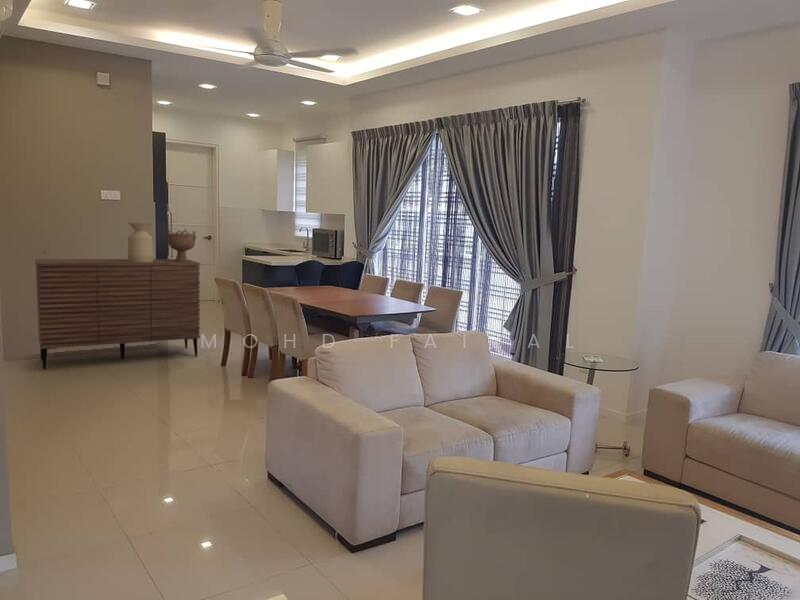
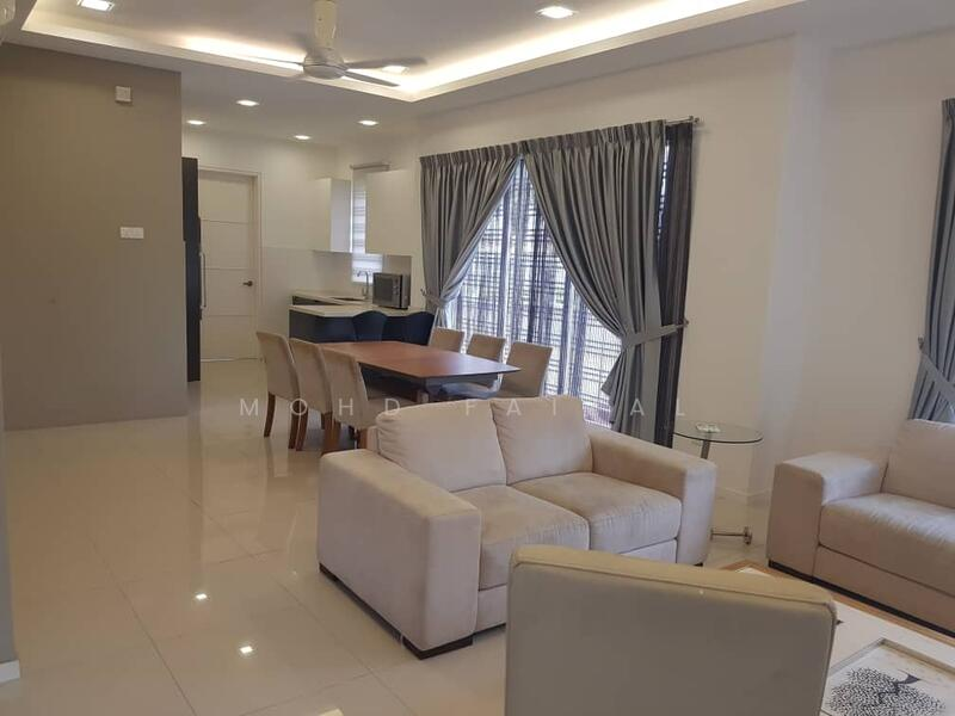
- side table [127,221,154,262]
- sideboard [34,258,201,371]
- decorative bowl [165,228,198,261]
